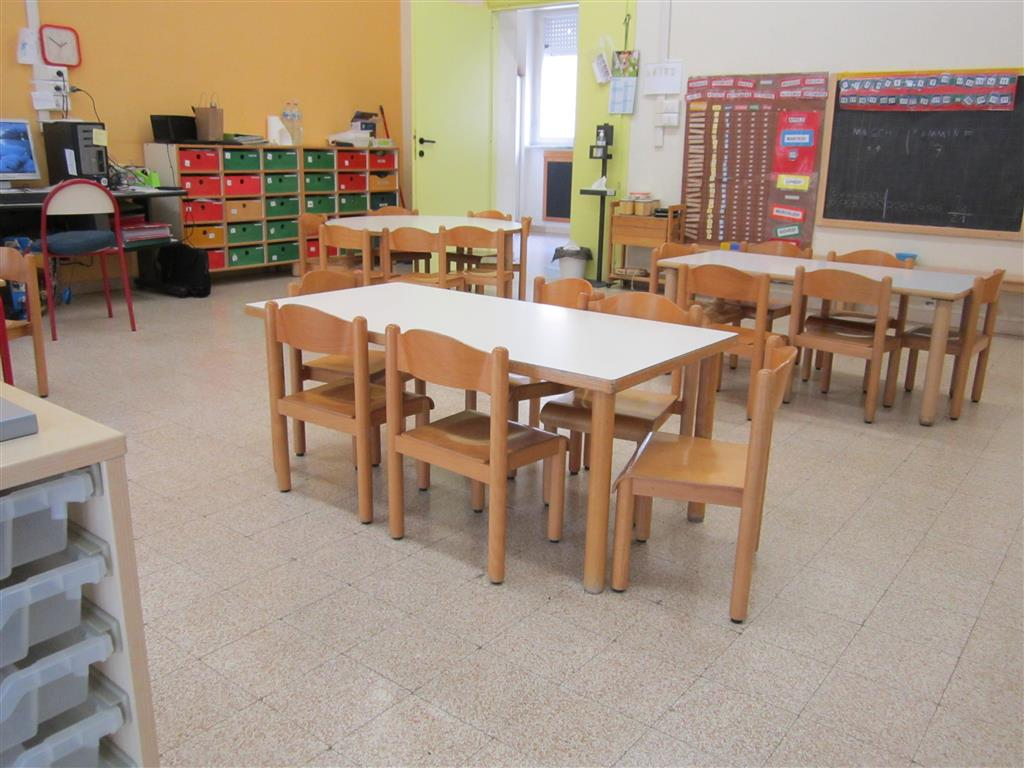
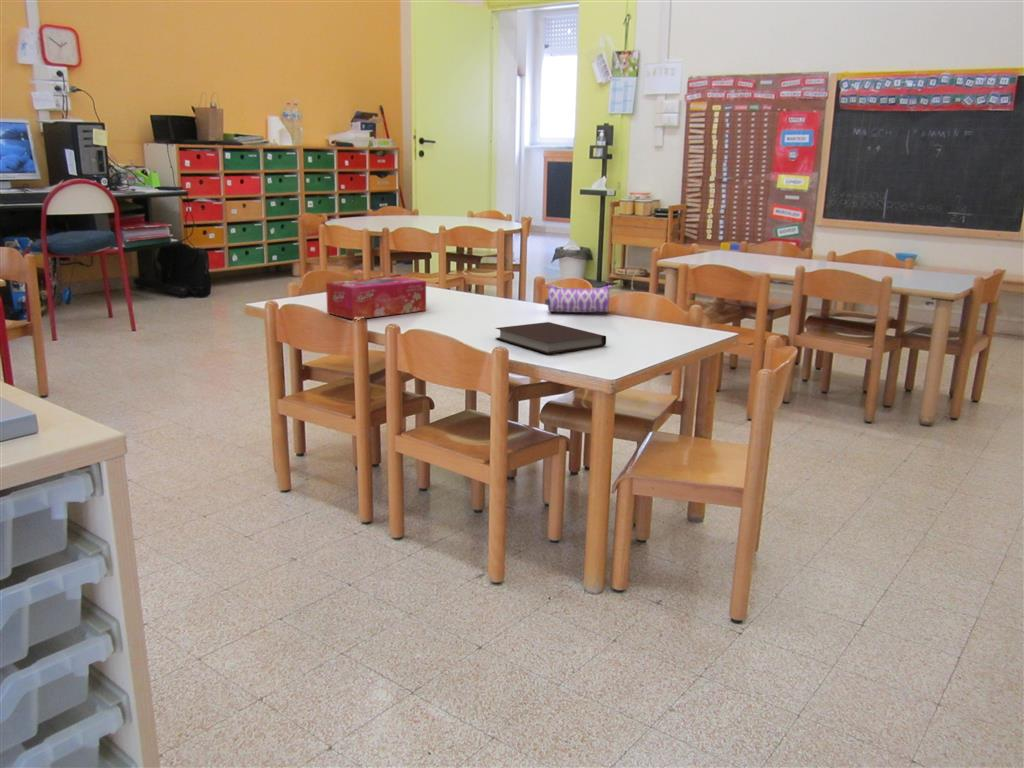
+ pencil case [544,283,613,314]
+ notebook [495,321,607,355]
+ tissue box [325,275,427,320]
